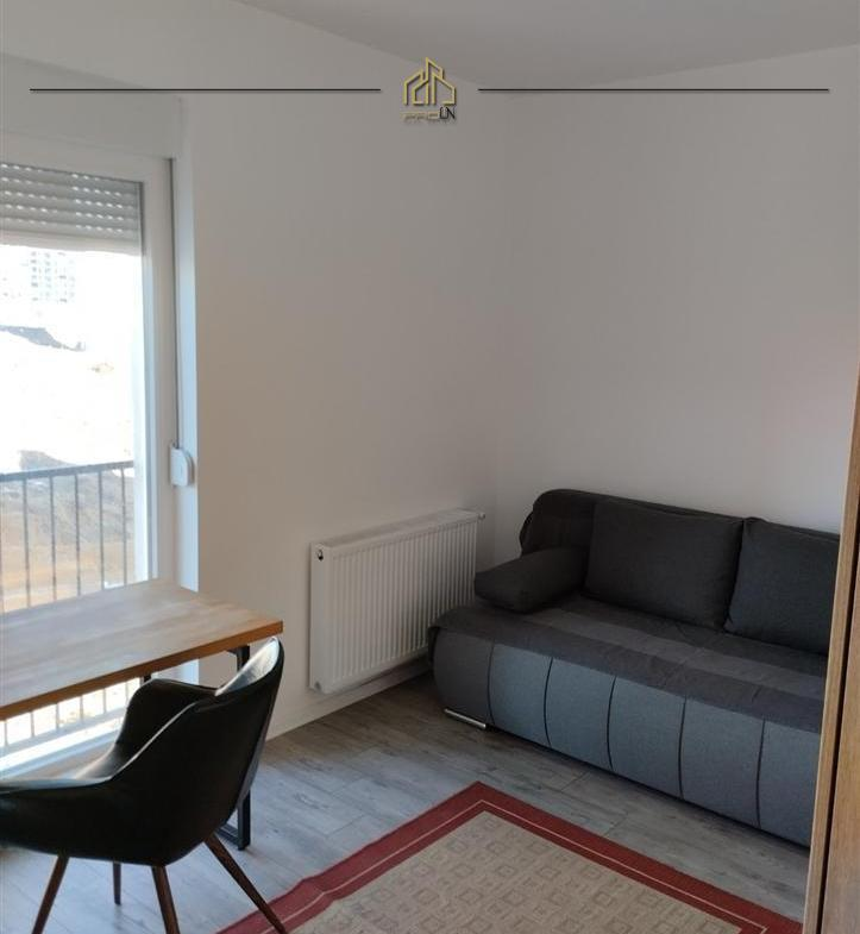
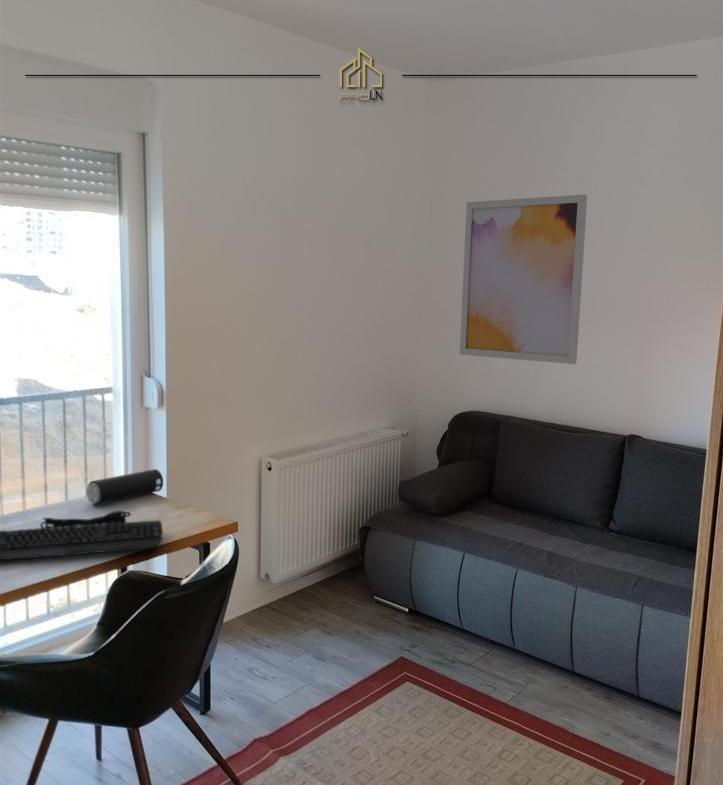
+ speaker [85,468,164,506]
+ keyboard [0,510,164,561]
+ wall art [459,194,588,365]
